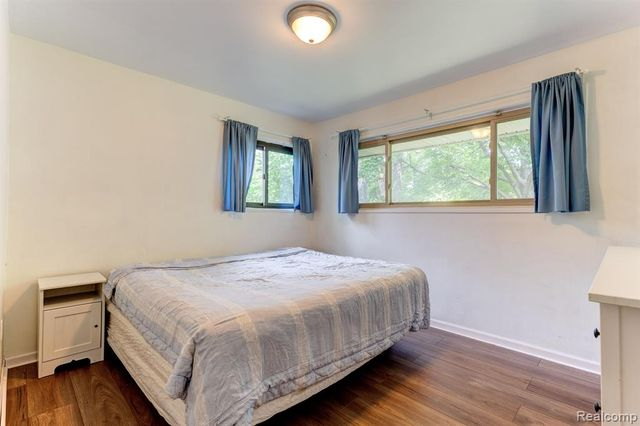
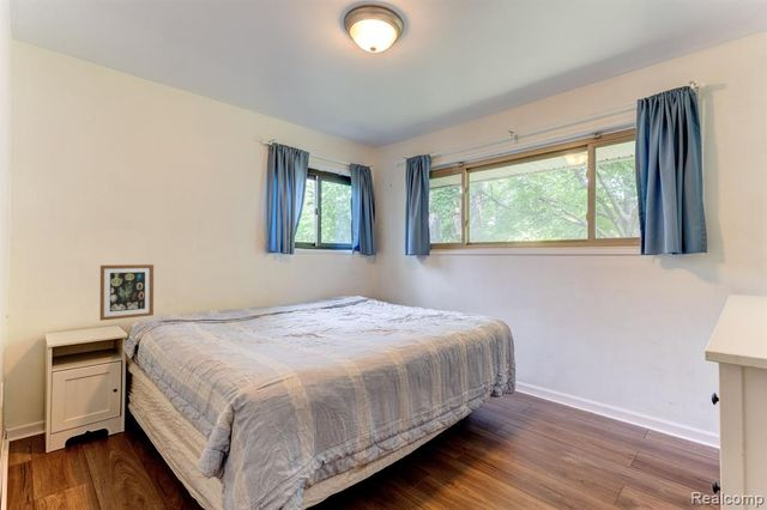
+ wall art [99,263,155,322]
